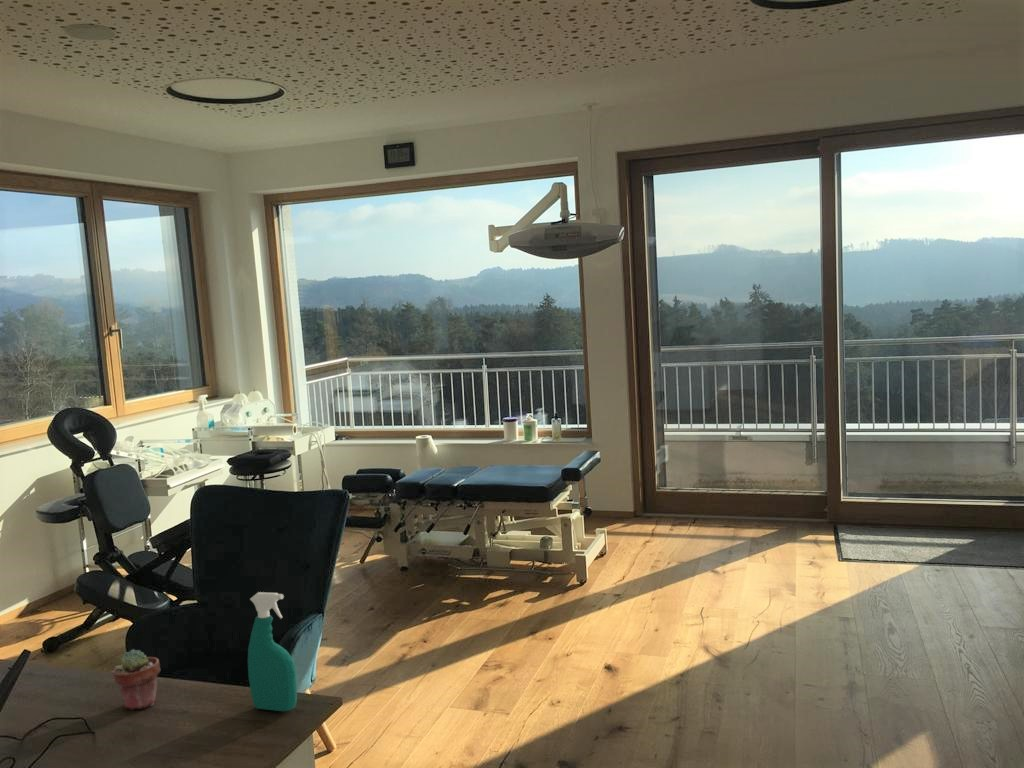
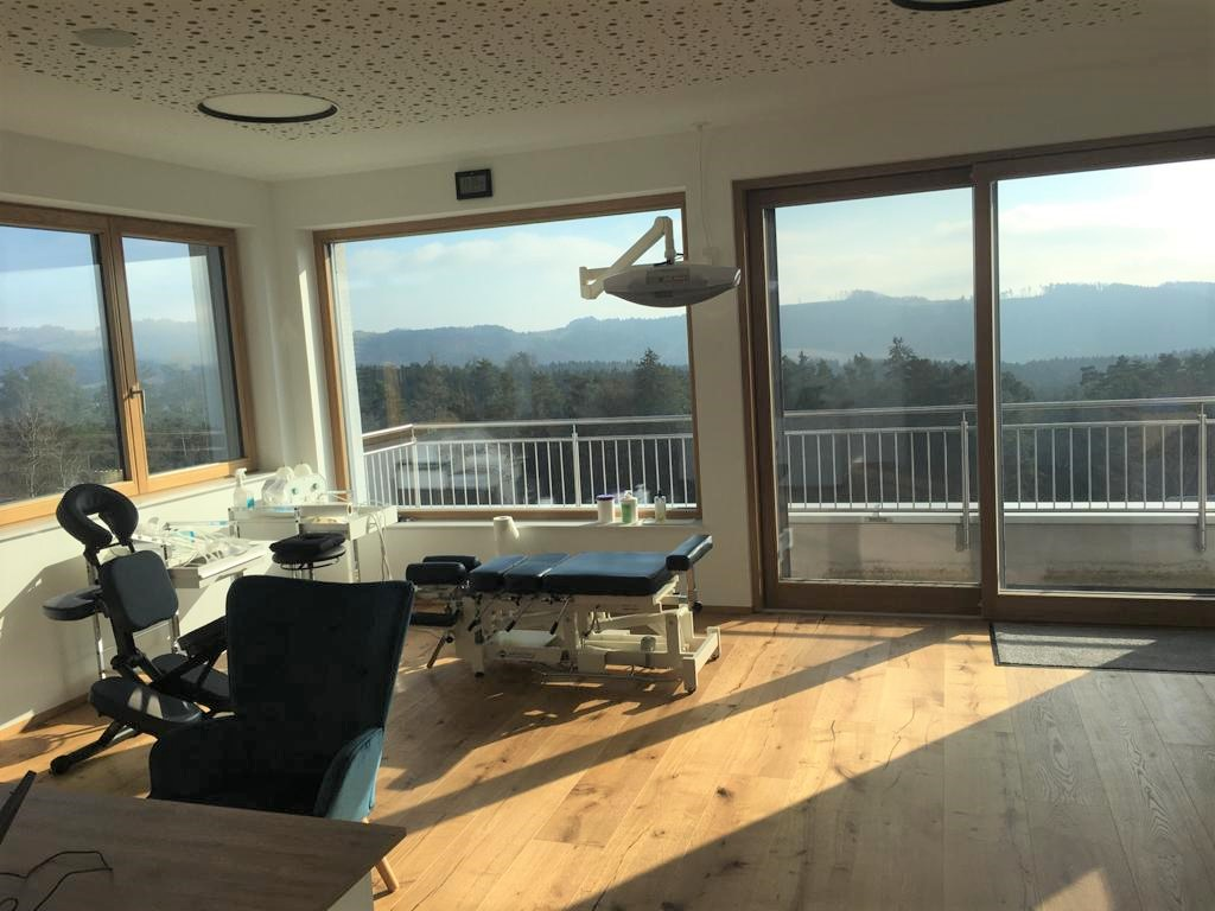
- spray bottle [247,591,298,712]
- potted succulent [112,648,161,710]
